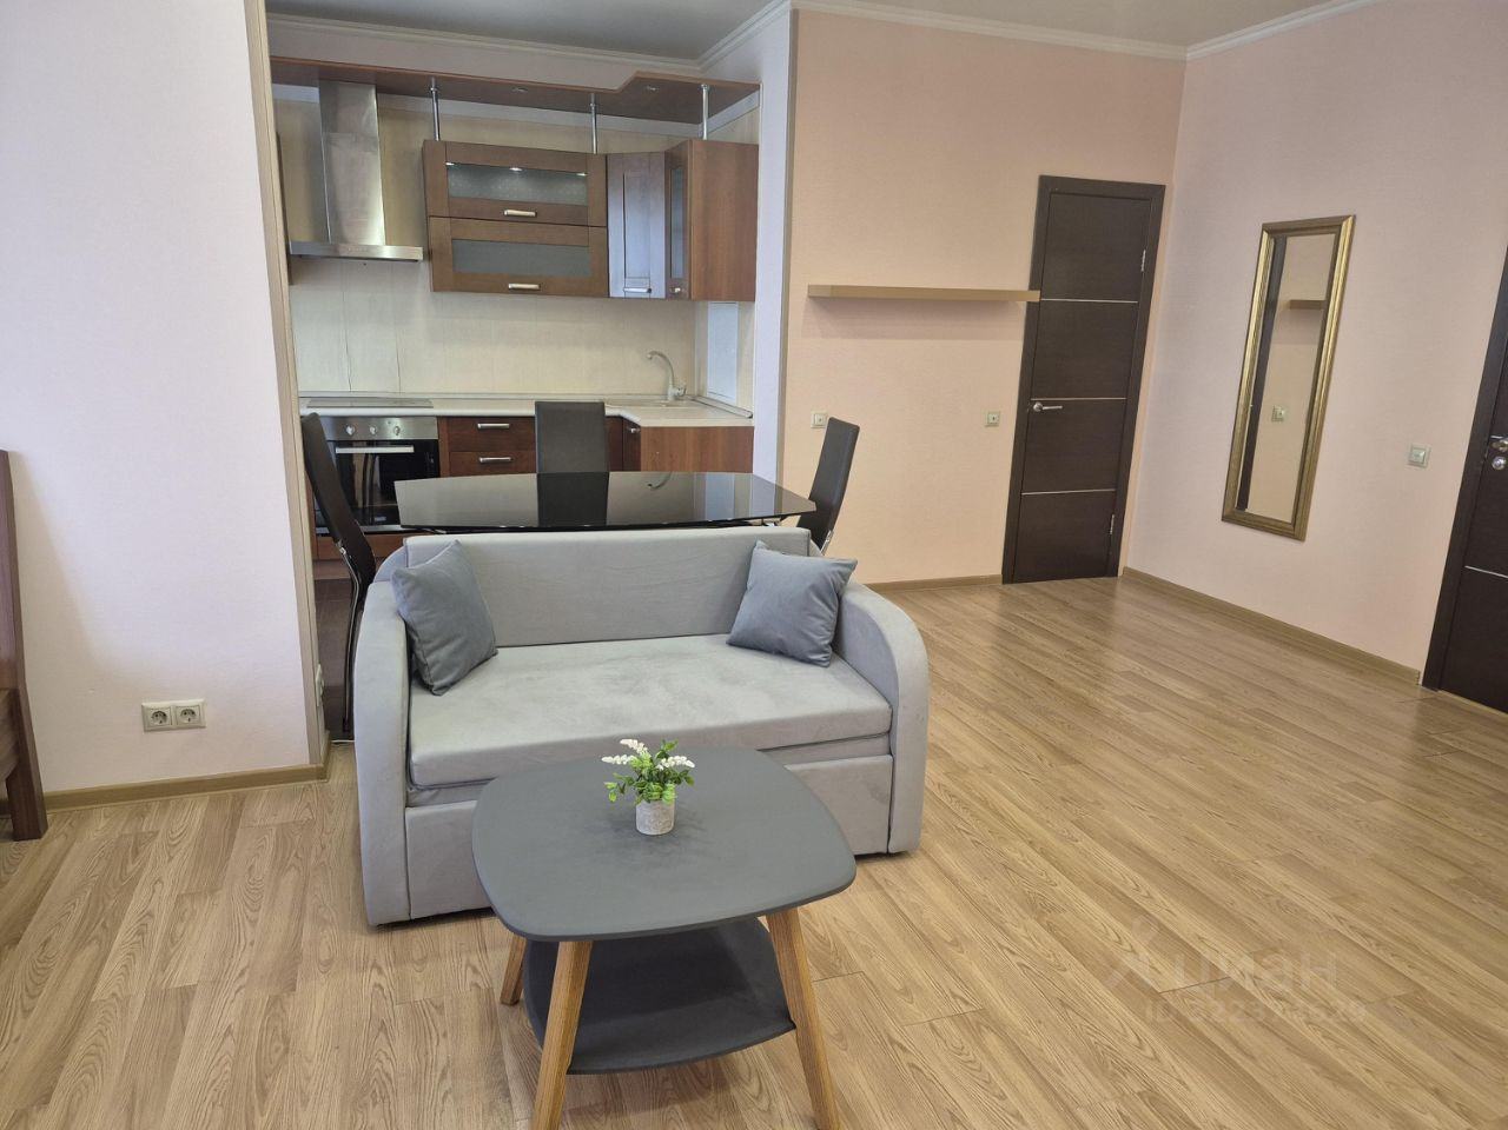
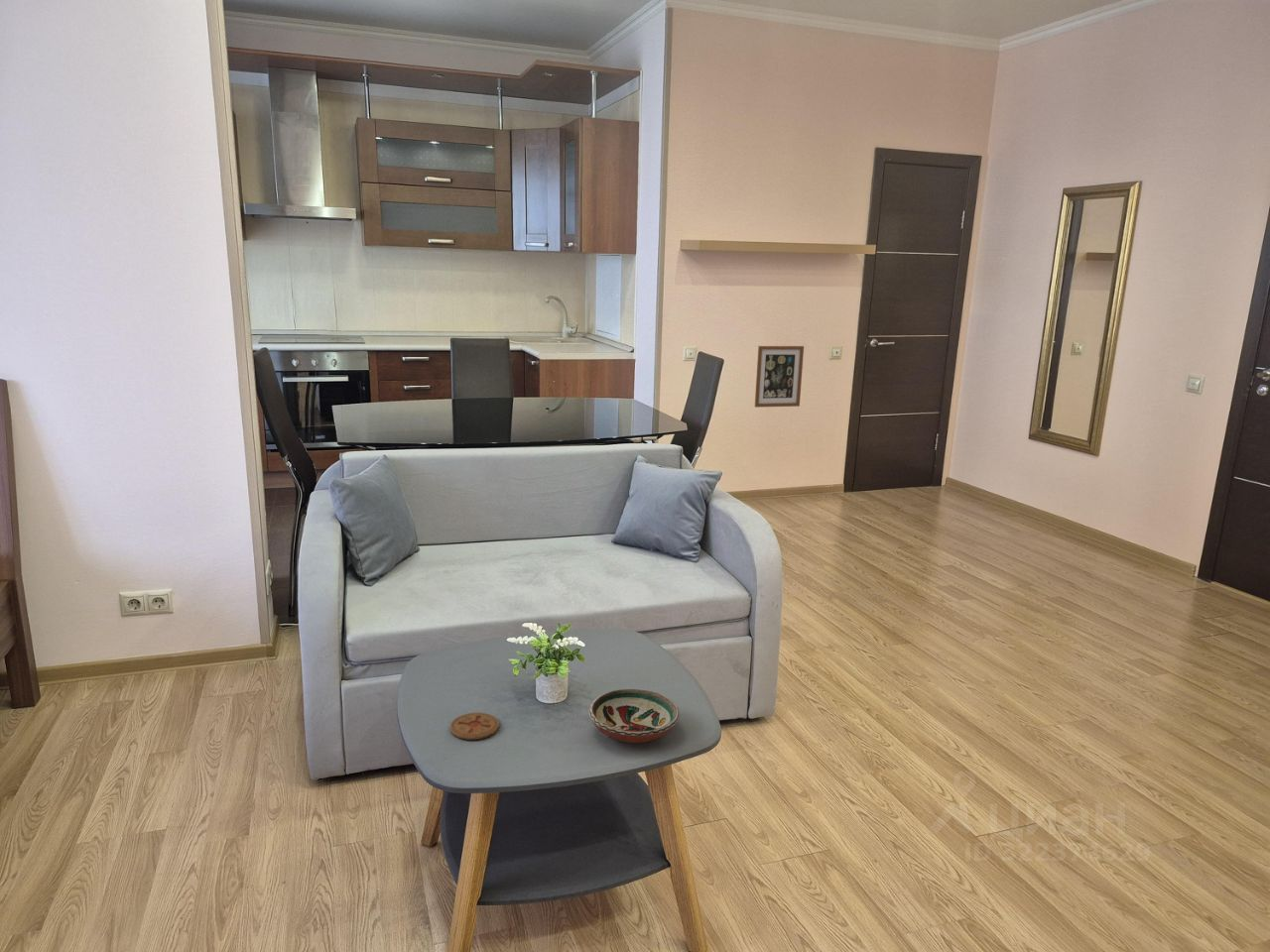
+ decorative bowl [587,688,681,744]
+ wall art [754,345,805,409]
+ coaster [449,712,500,741]
